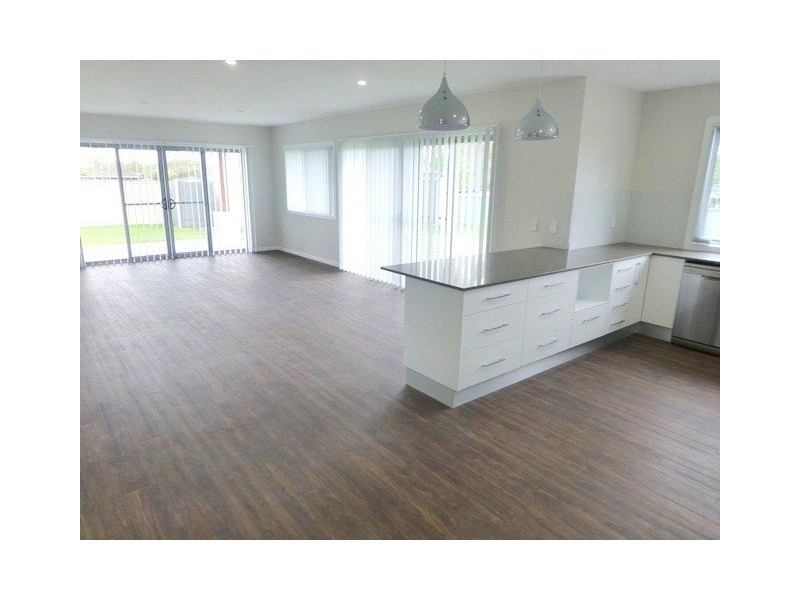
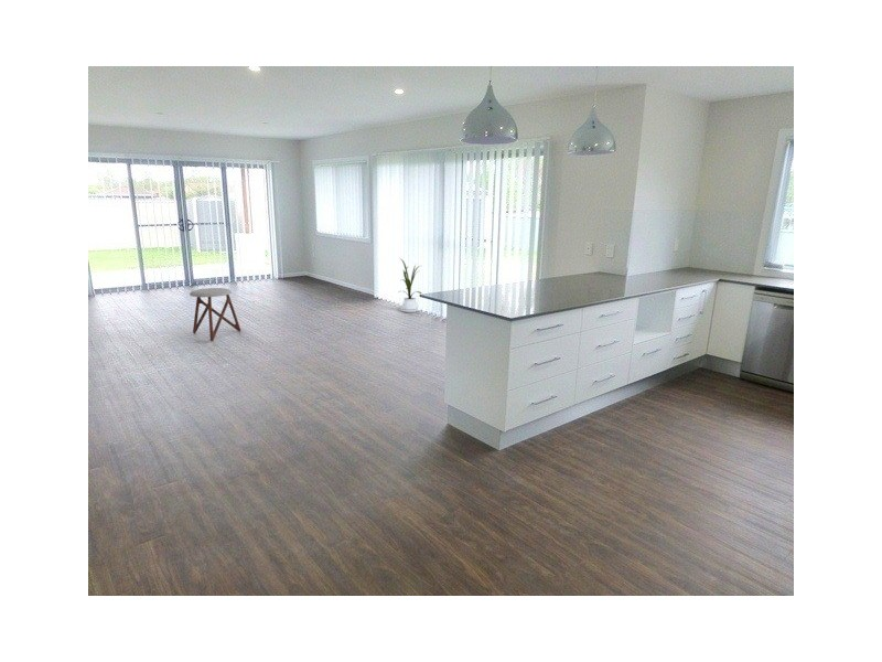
+ house plant [397,258,422,313]
+ stool [189,287,241,342]
